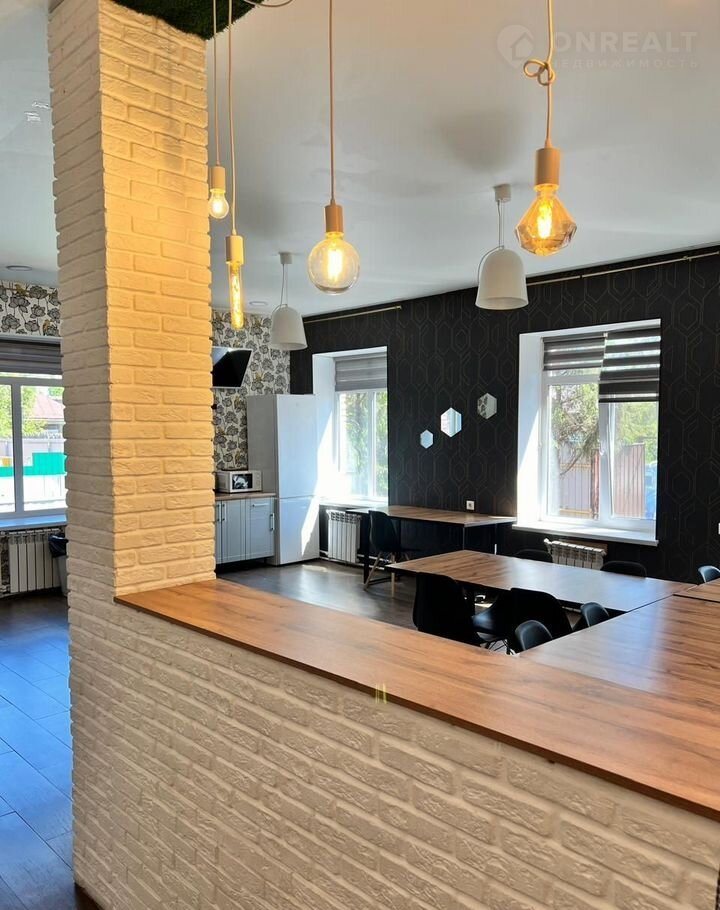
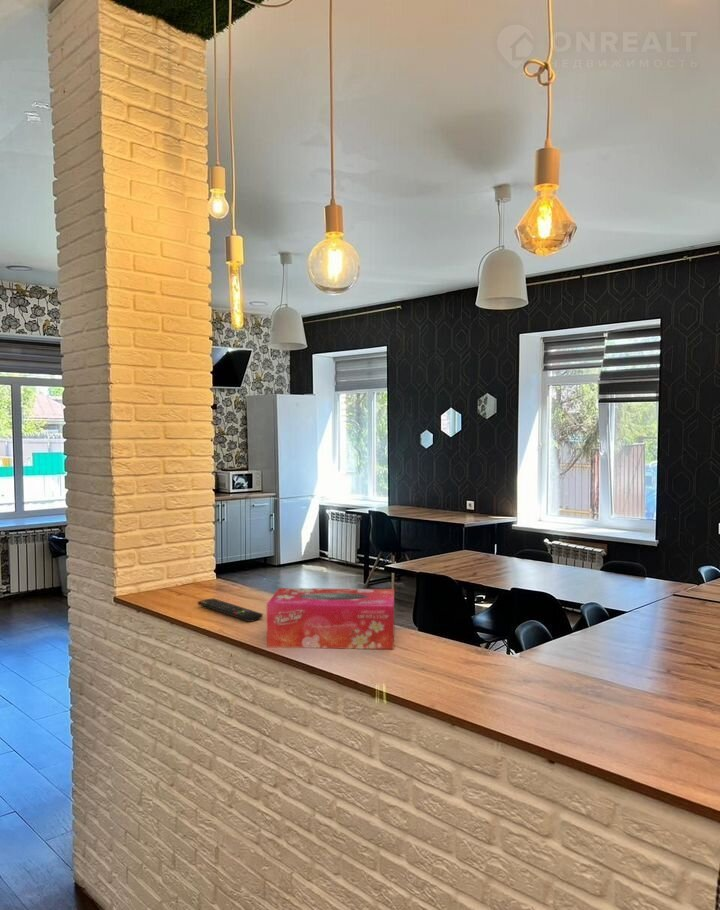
+ remote control [197,597,264,623]
+ tissue box [266,587,395,650]
